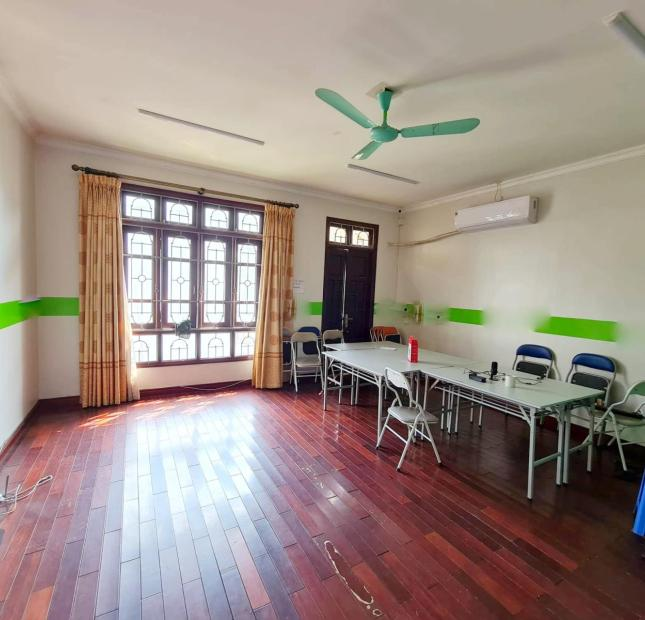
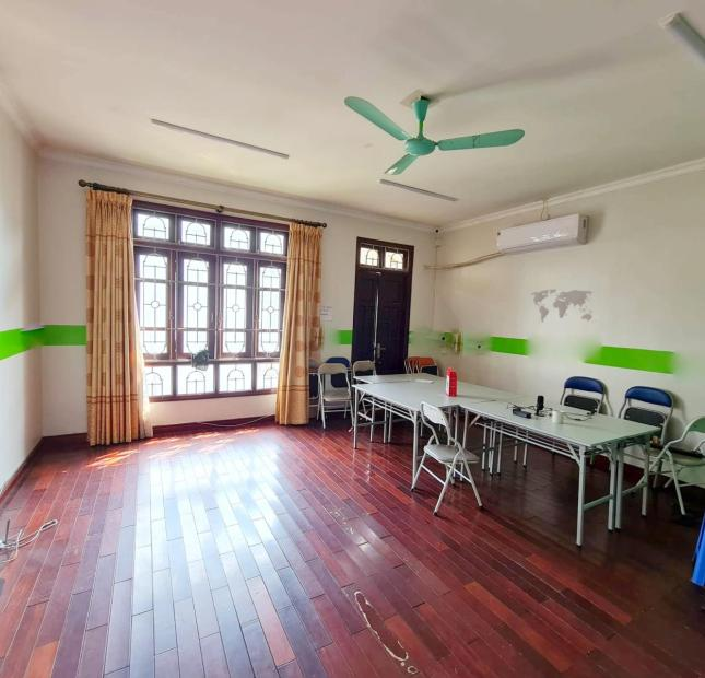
+ world map [530,289,597,324]
